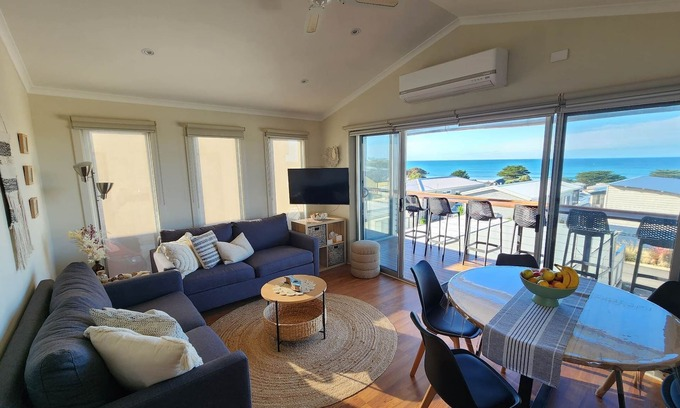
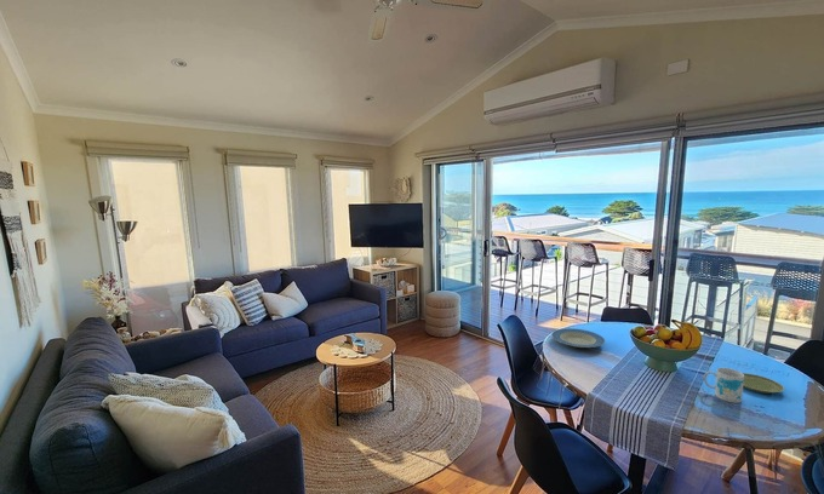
+ plate [550,327,606,349]
+ plate [742,372,785,395]
+ mug [703,367,744,404]
